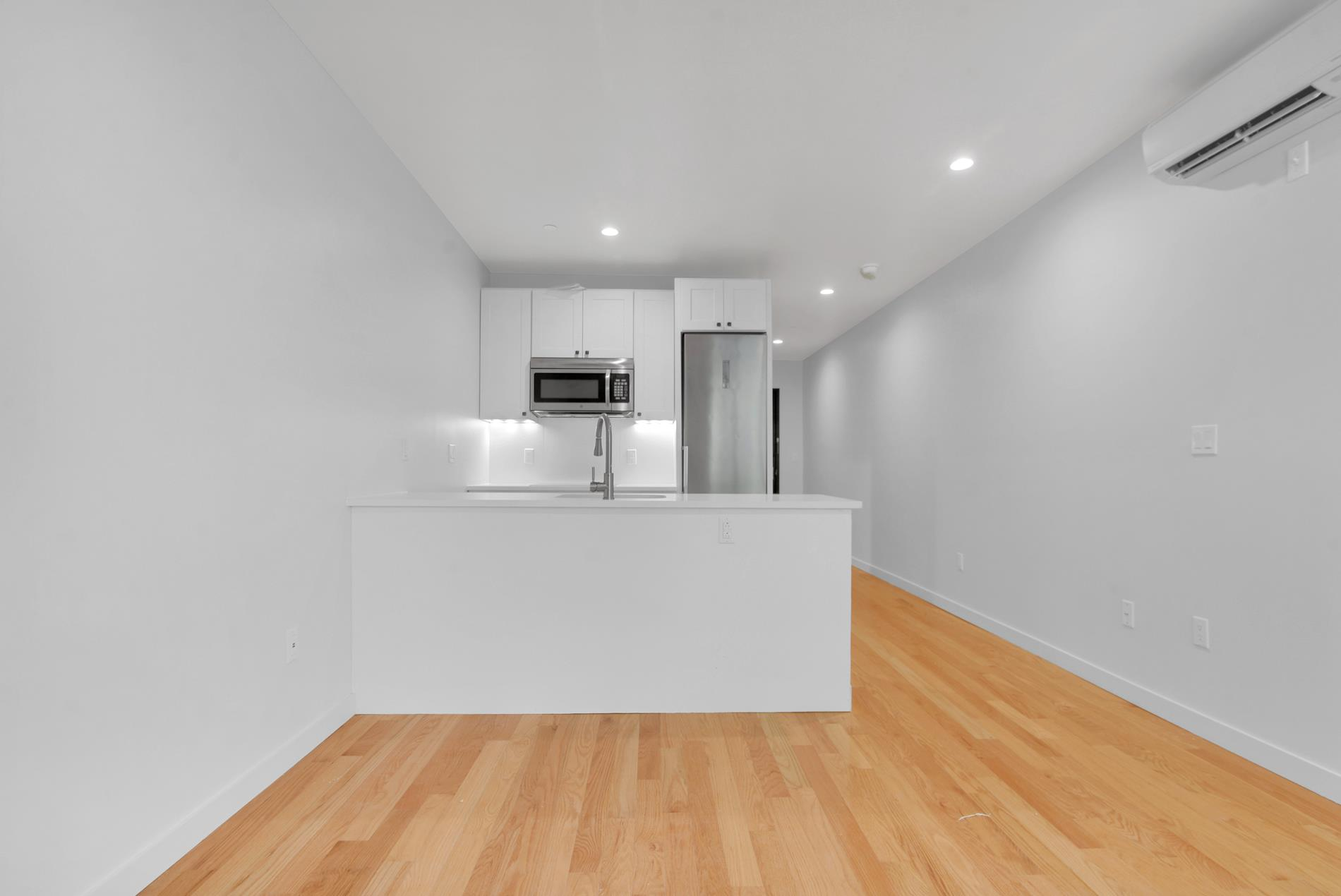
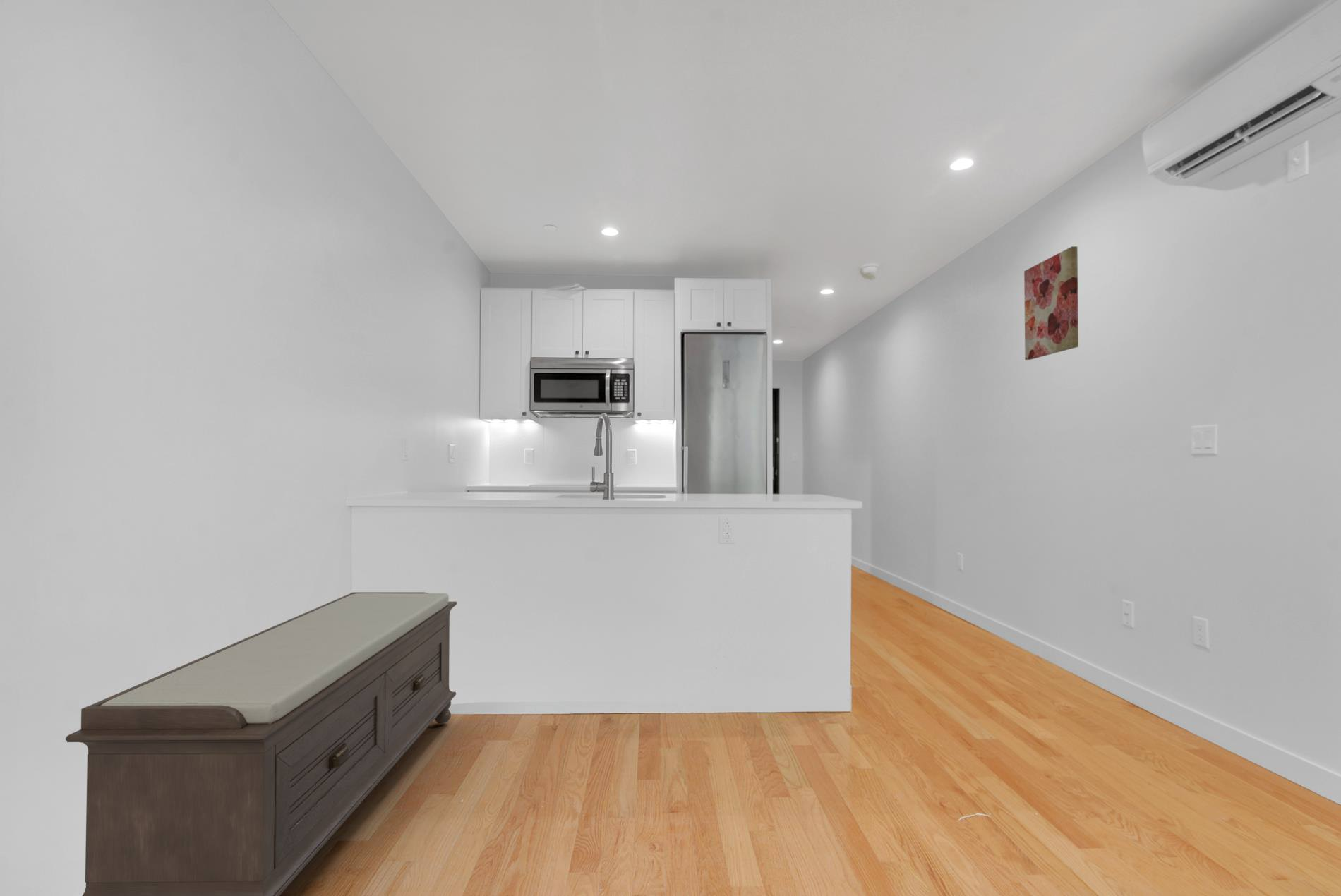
+ bench [65,591,457,896]
+ wall art [1023,246,1079,361]
